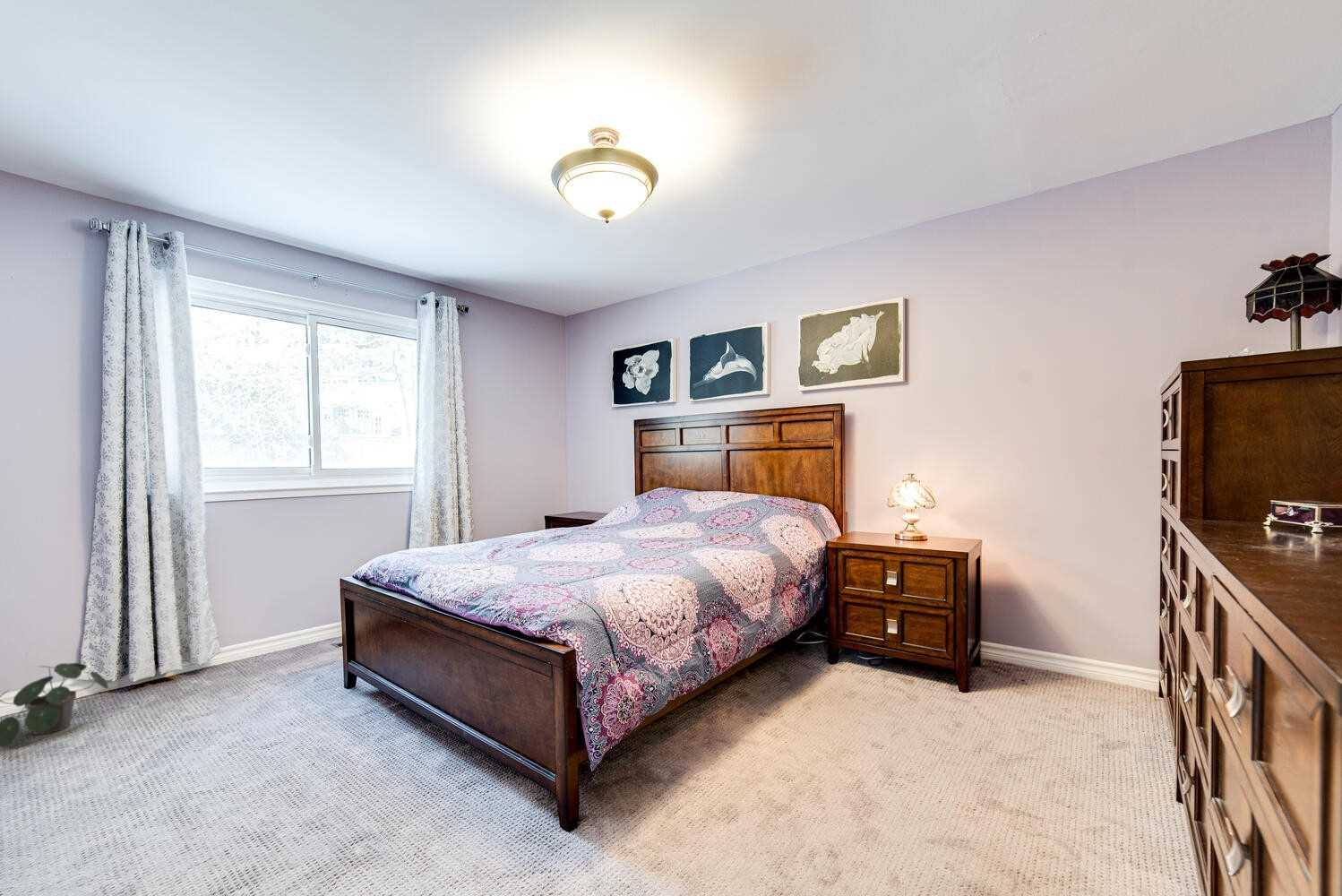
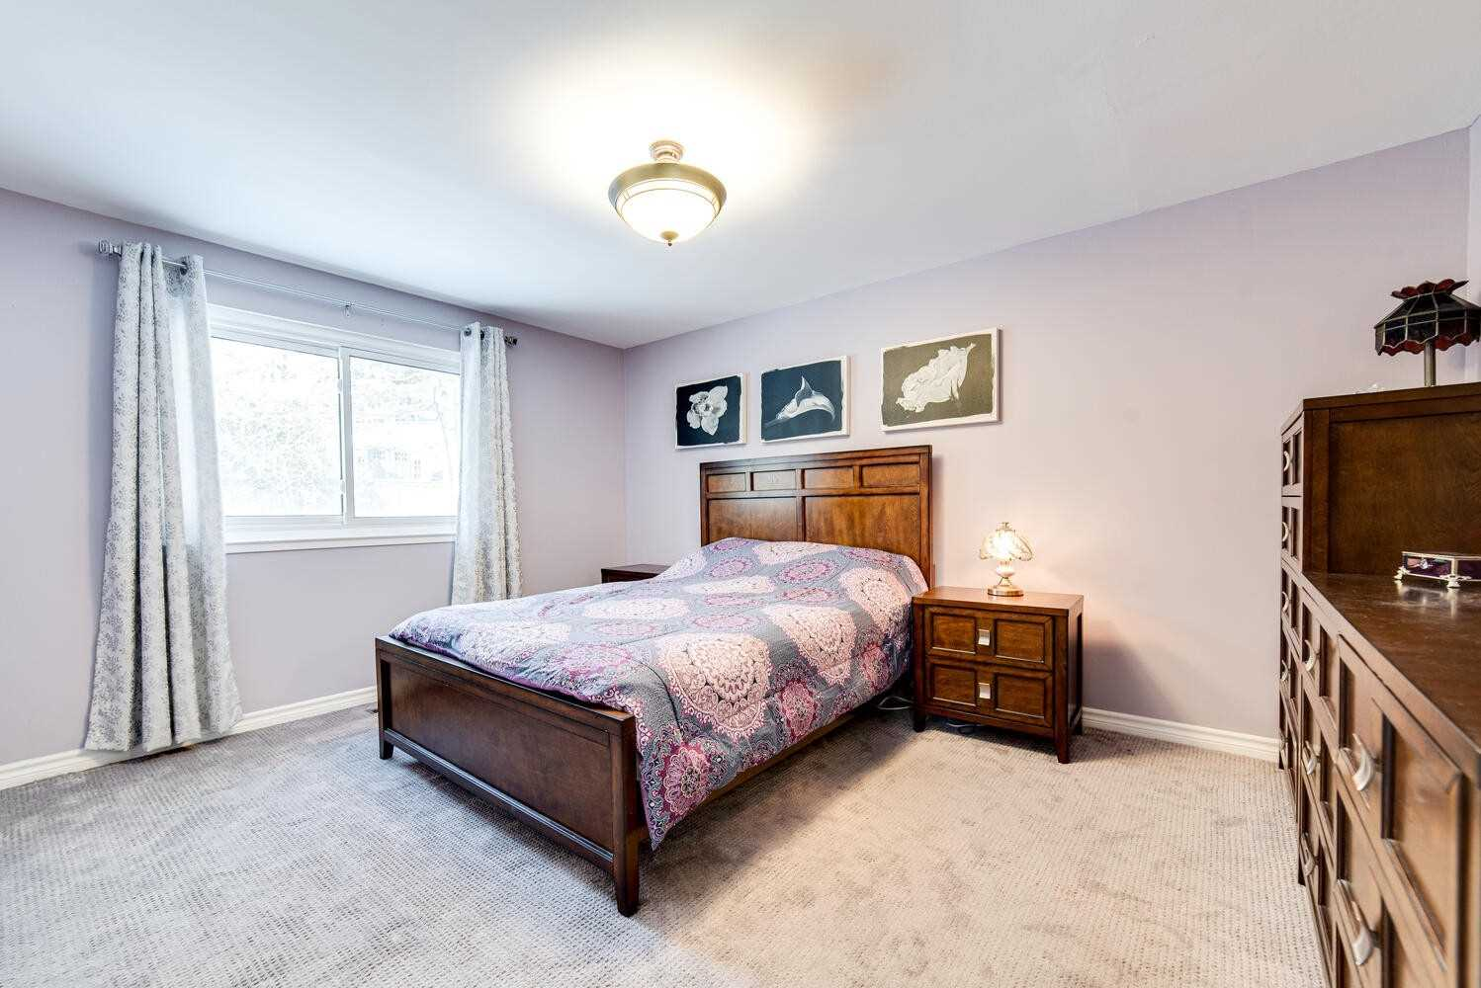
- potted plant [0,662,109,748]
